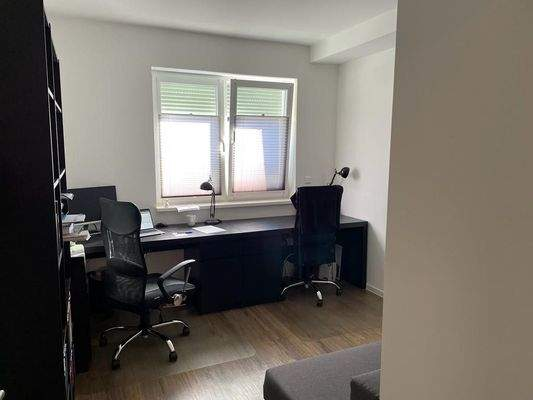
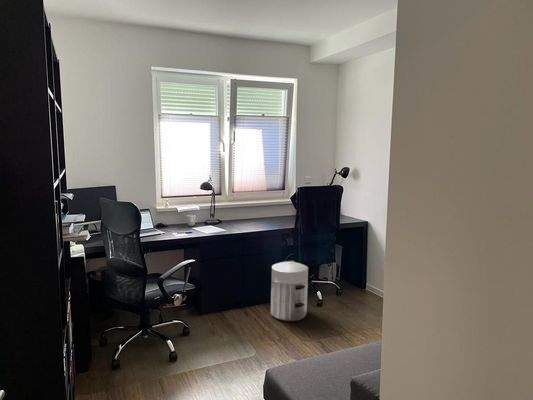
+ waste bin [270,259,309,322]
